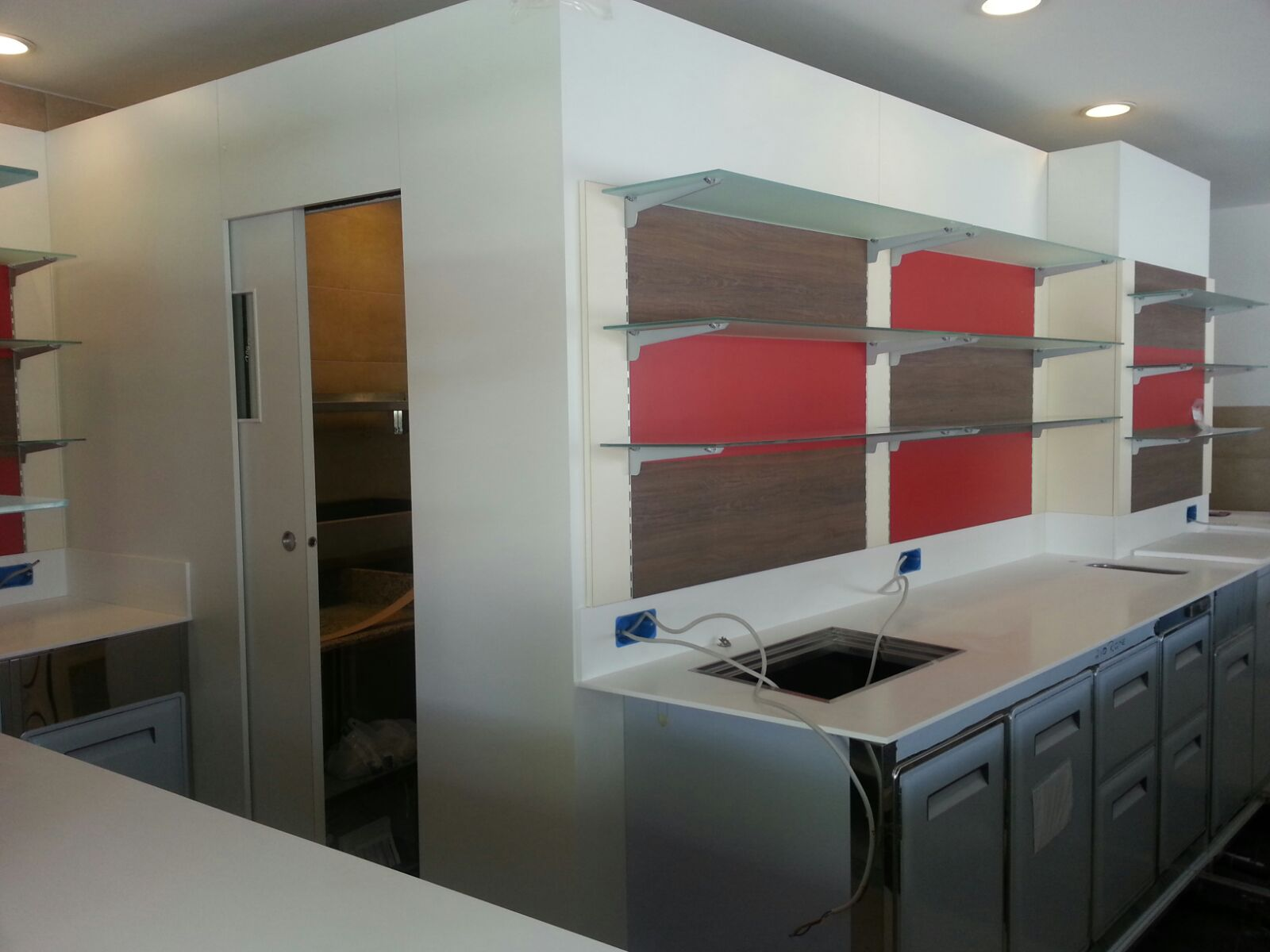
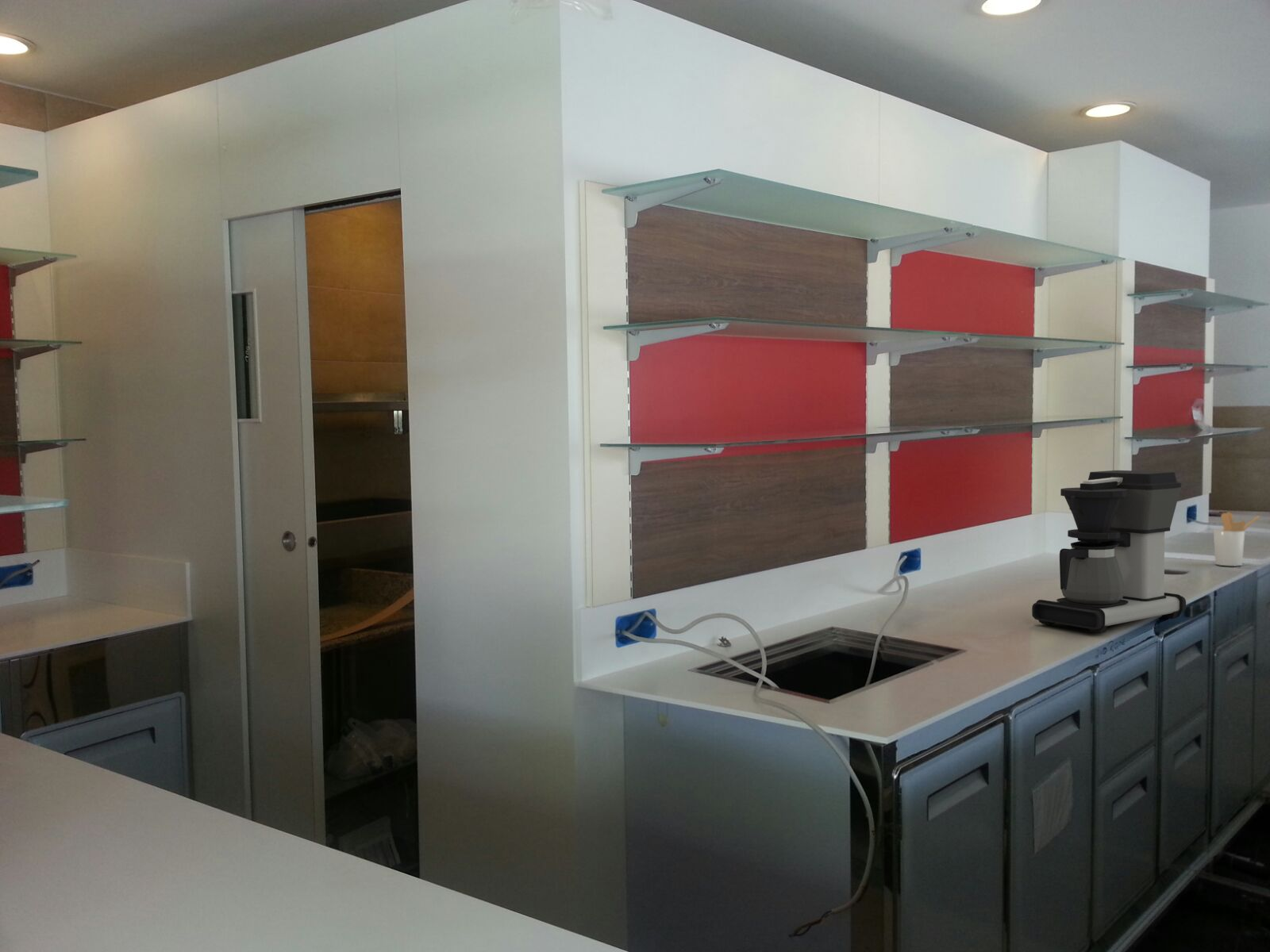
+ utensil holder [1213,511,1260,567]
+ coffee maker [1031,470,1187,635]
